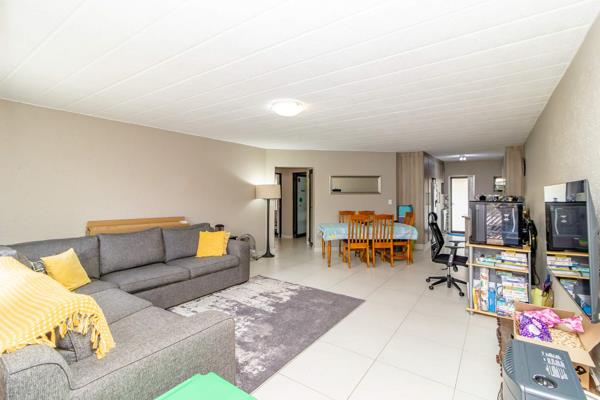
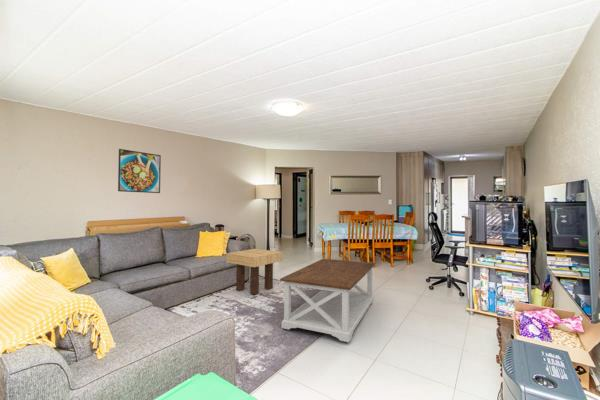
+ side table [225,248,284,296]
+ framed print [117,148,162,194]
+ coffee table [279,258,376,343]
